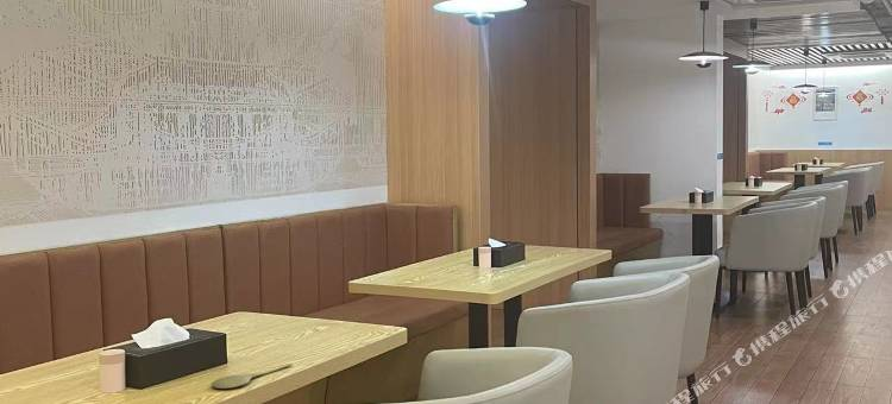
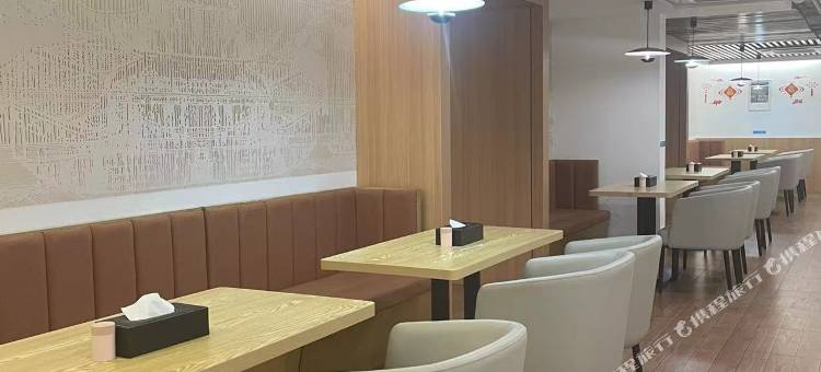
- spoon [211,362,294,390]
